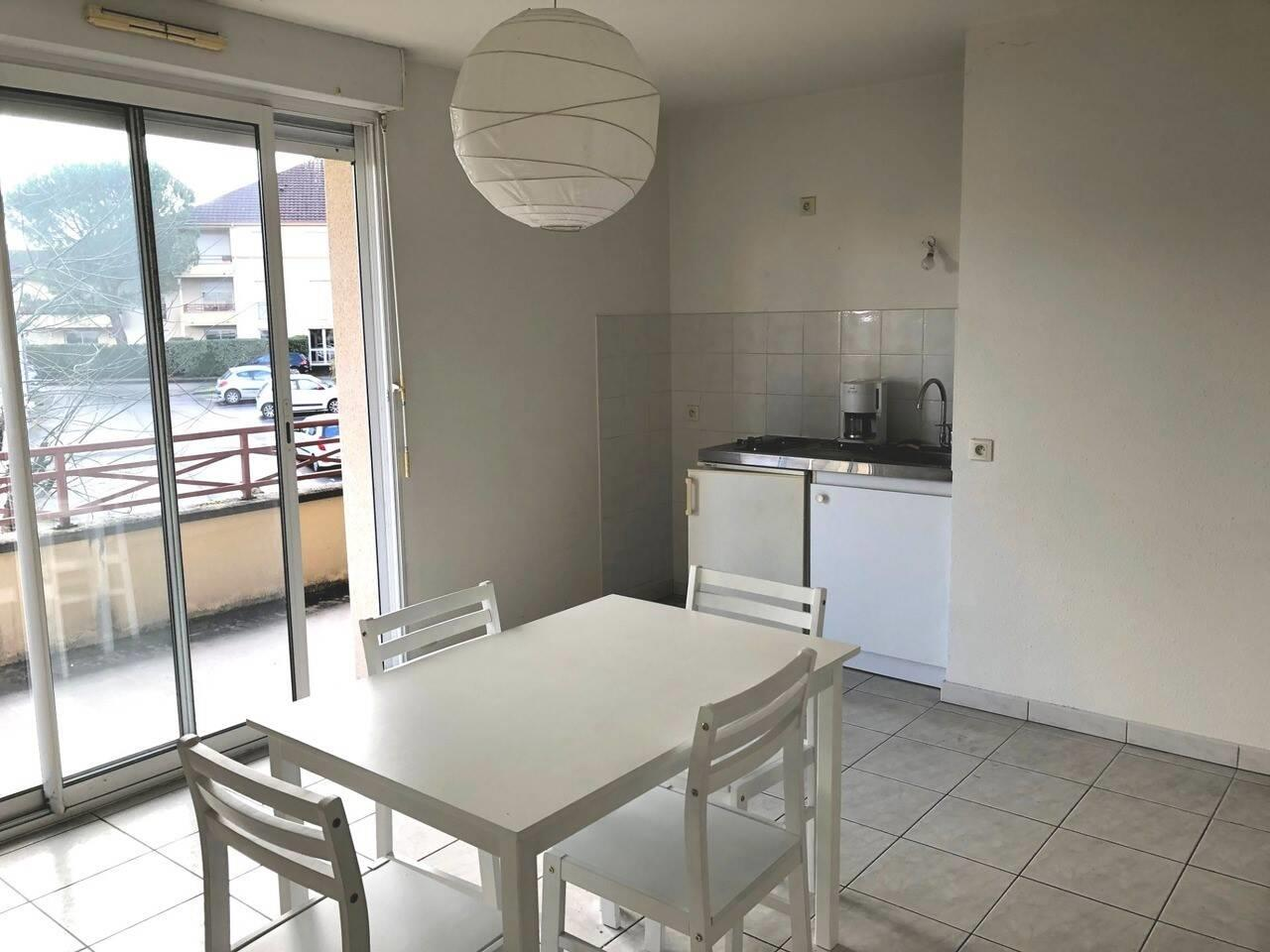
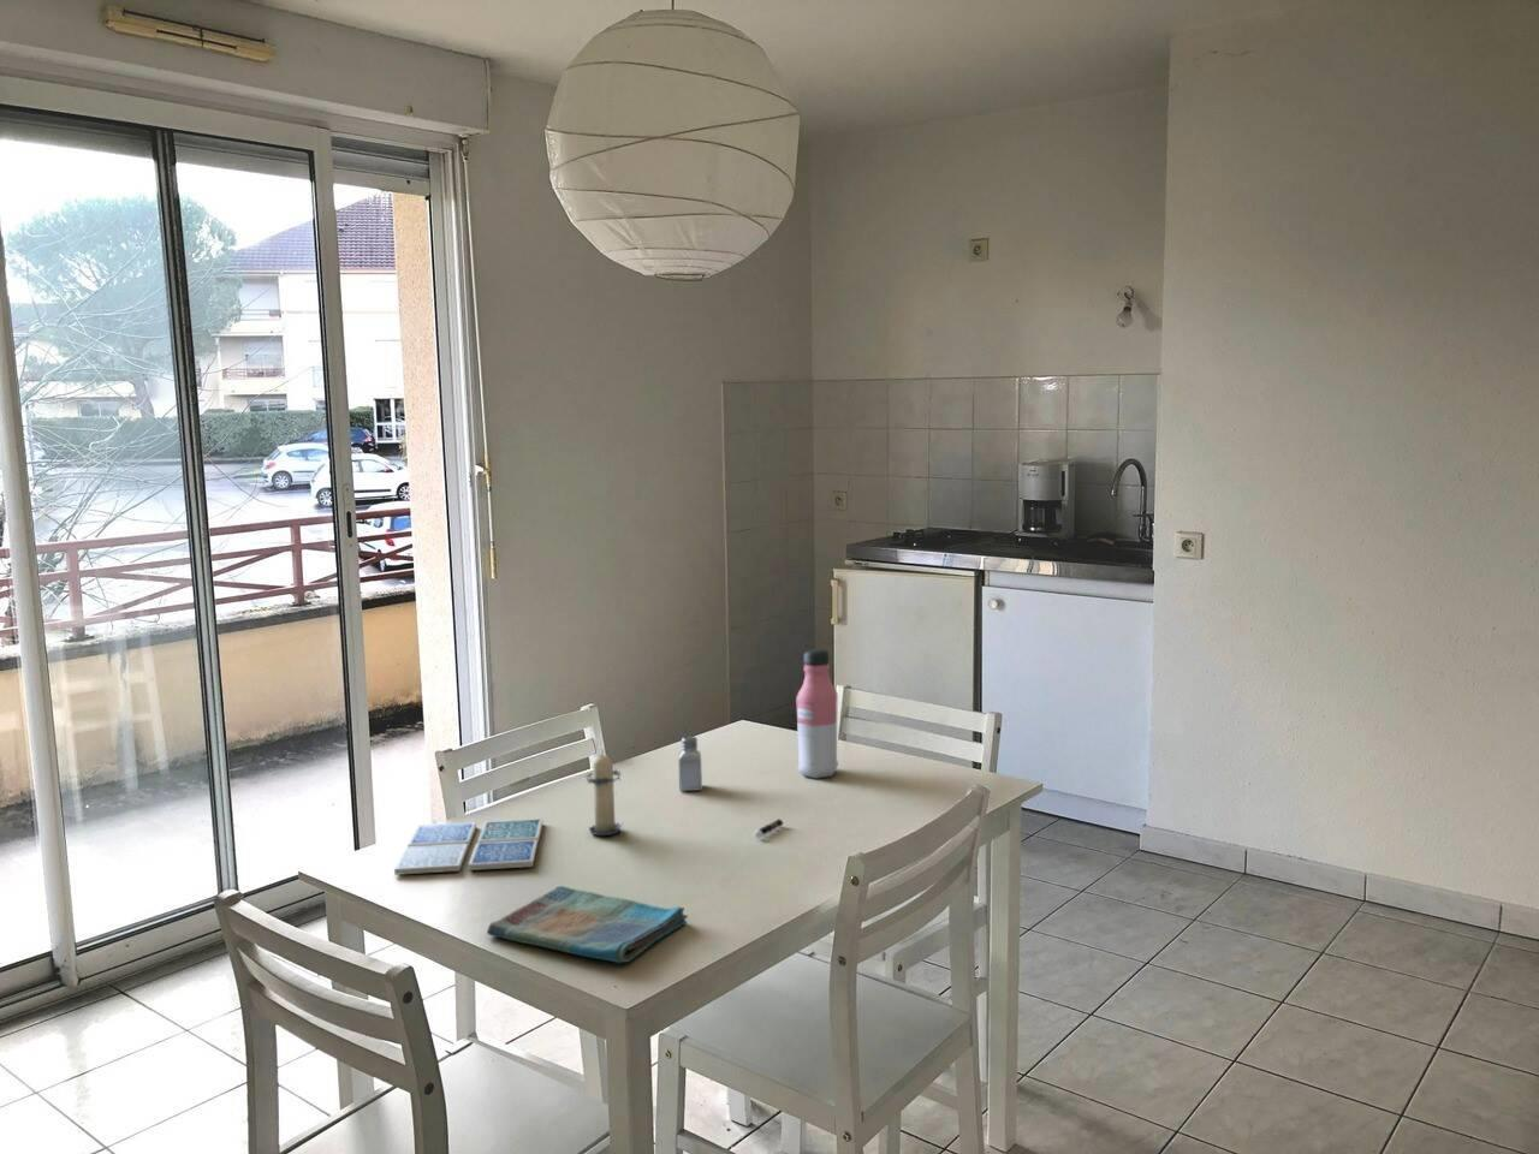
+ candle [584,748,624,836]
+ water bottle [795,649,840,779]
+ pepper shaker [753,817,784,839]
+ drink coaster [393,817,543,876]
+ saltshaker [677,735,703,793]
+ dish towel [486,885,690,964]
